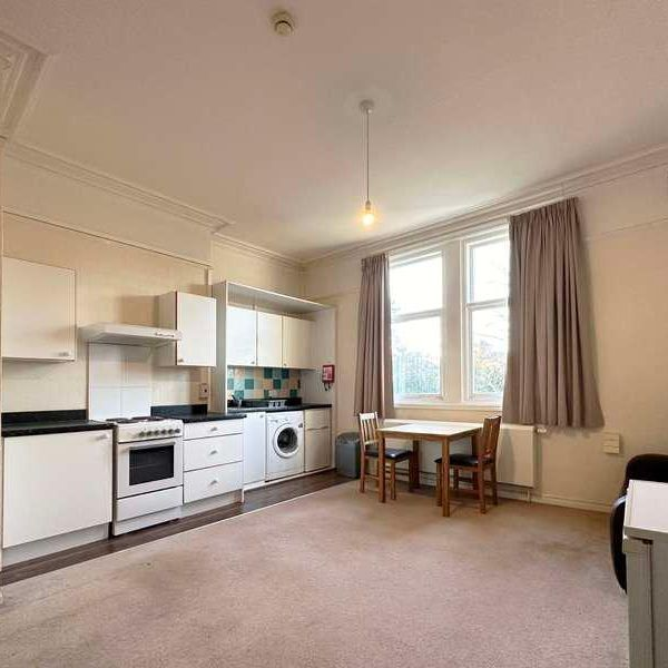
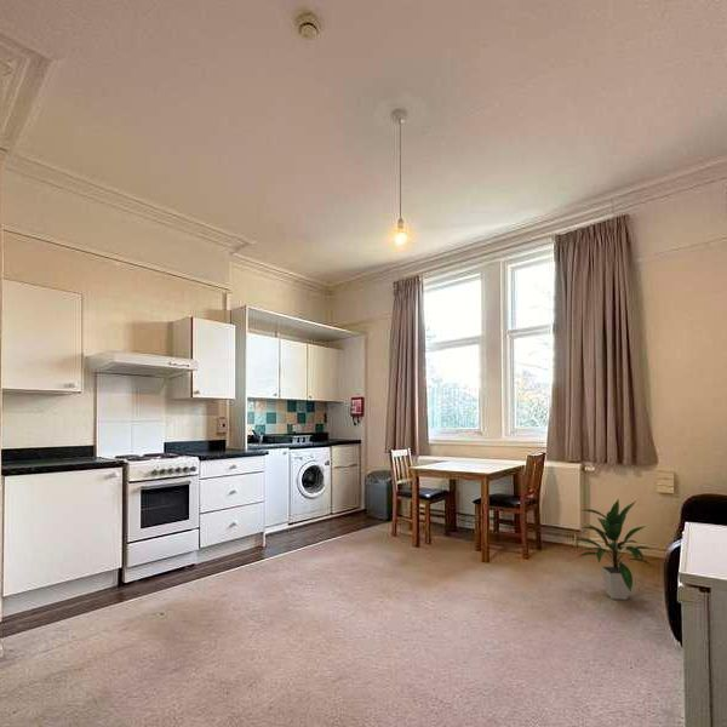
+ indoor plant [573,497,653,601]
